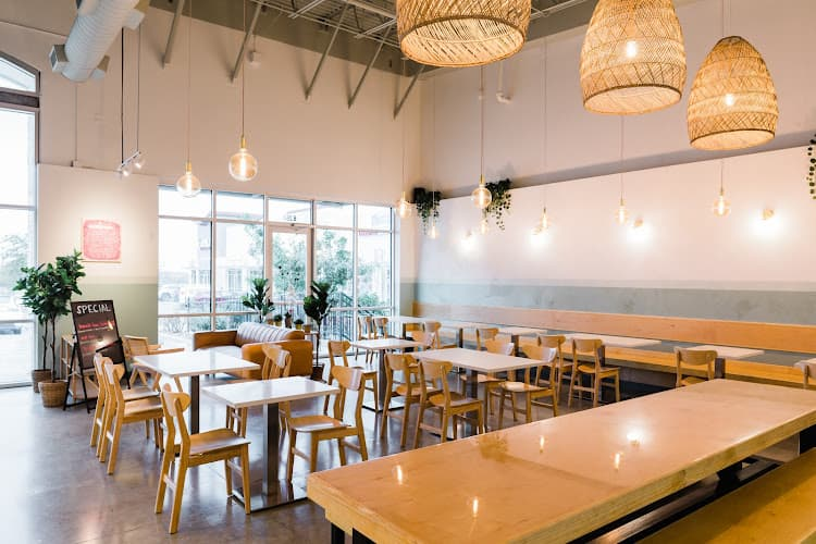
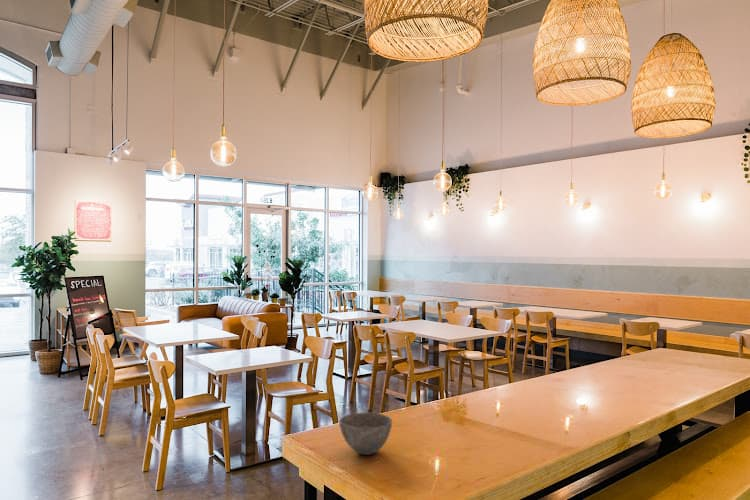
+ bowl [338,412,393,456]
